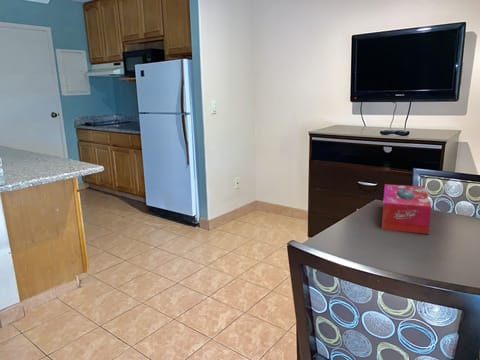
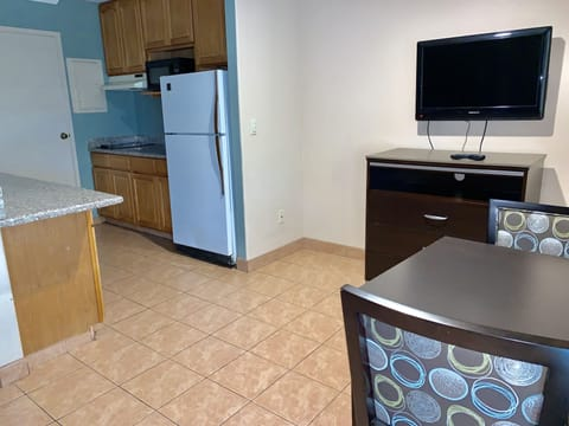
- tissue box [381,183,432,235]
